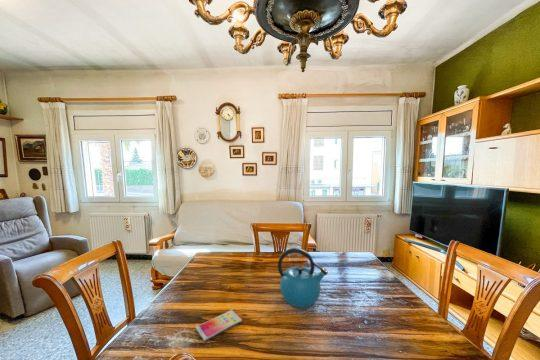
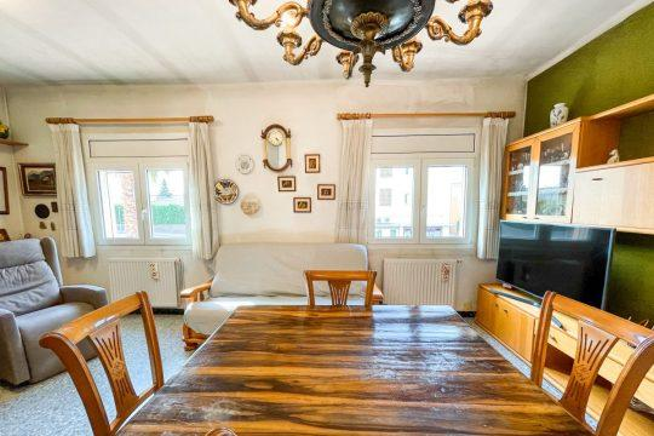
- smartphone [195,309,243,342]
- kettle [277,247,329,309]
